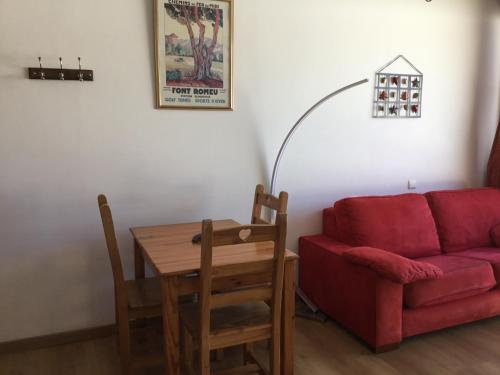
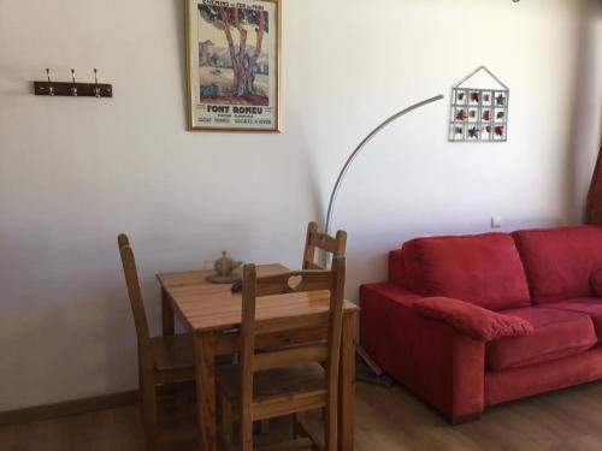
+ teapot [202,250,246,285]
